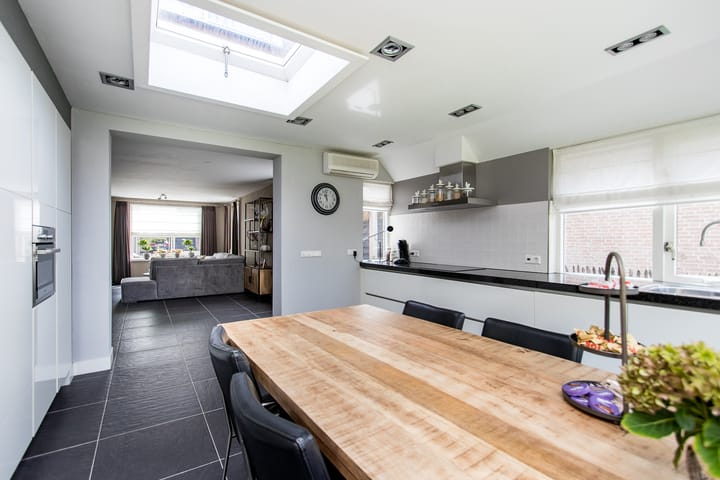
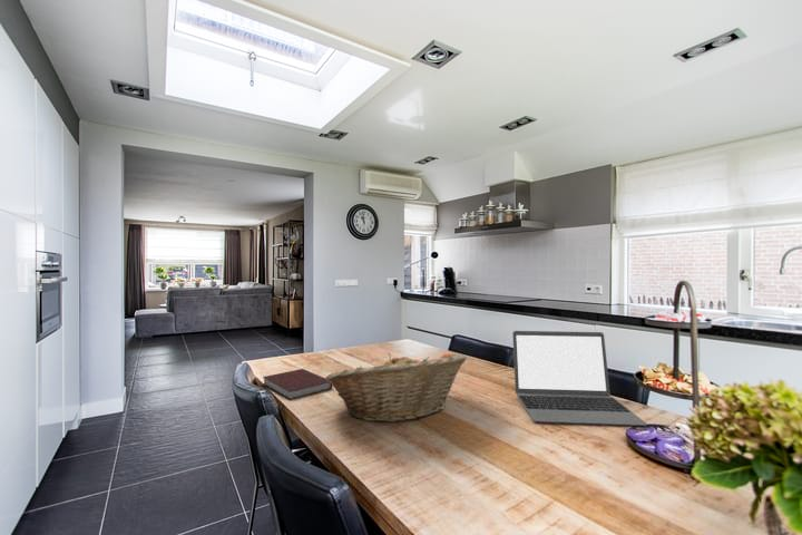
+ fruit basket [325,352,468,424]
+ laptop [511,330,648,427]
+ notebook [262,368,333,400]
